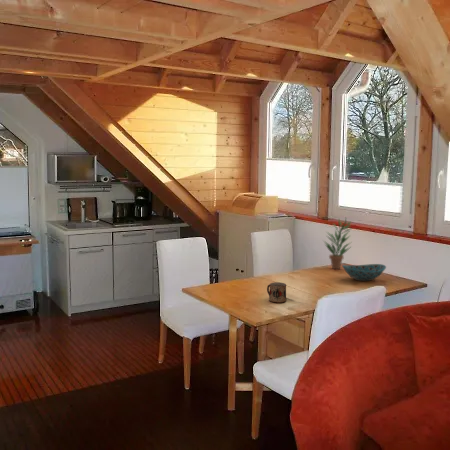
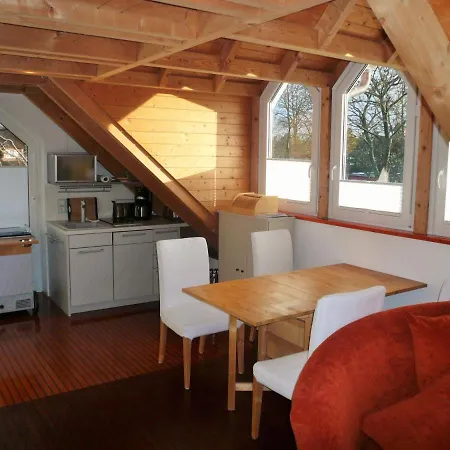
- potted plant [322,217,353,270]
- mug [266,281,287,304]
- bowl [341,263,387,282]
